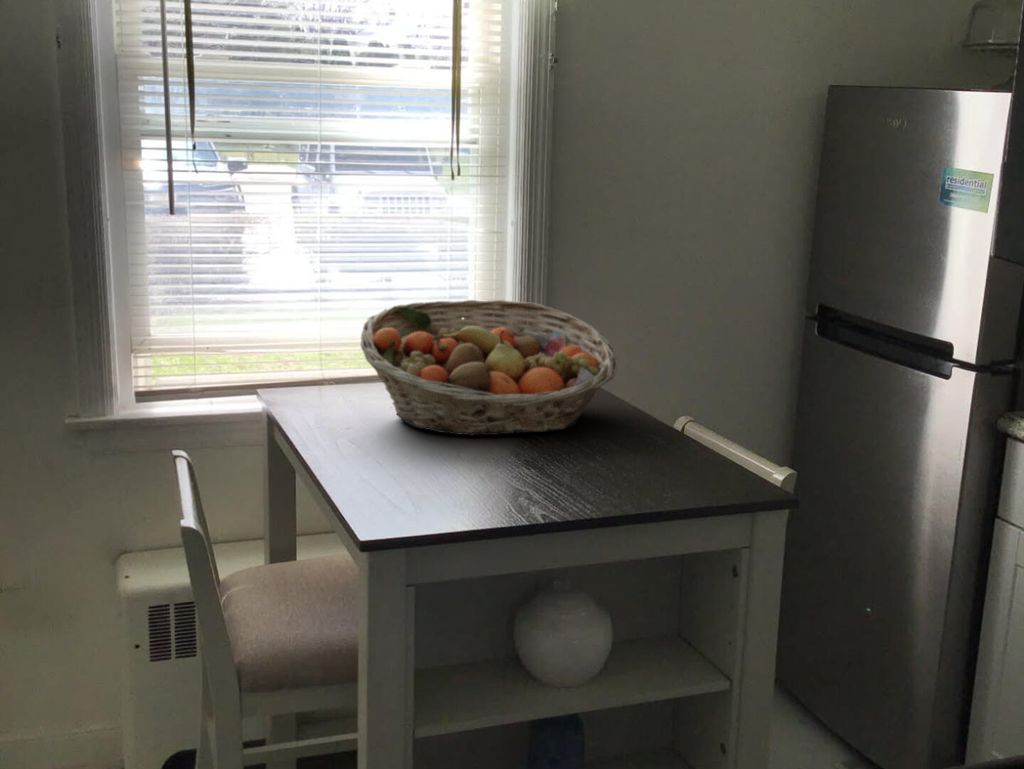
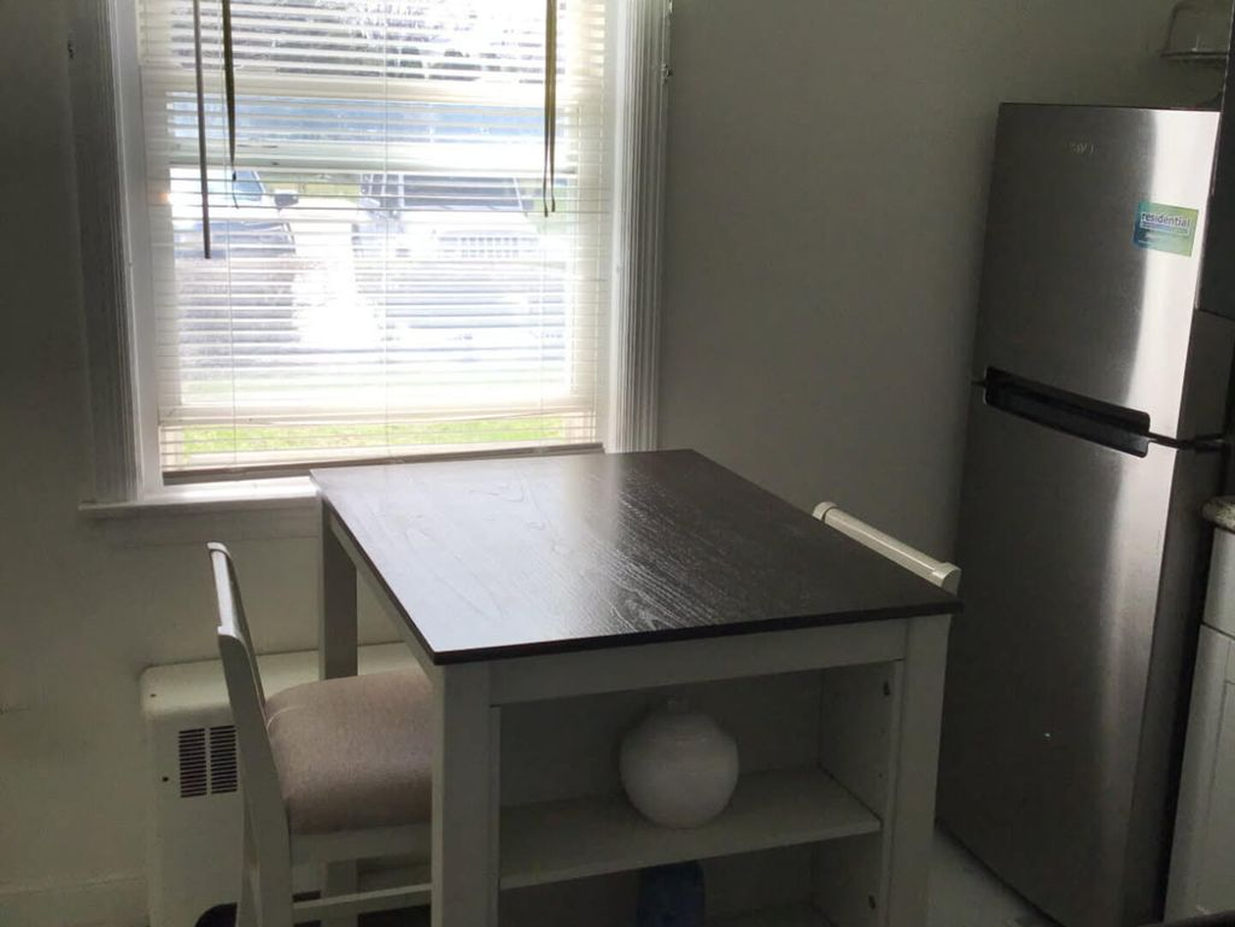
- fruit basket [359,299,619,436]
